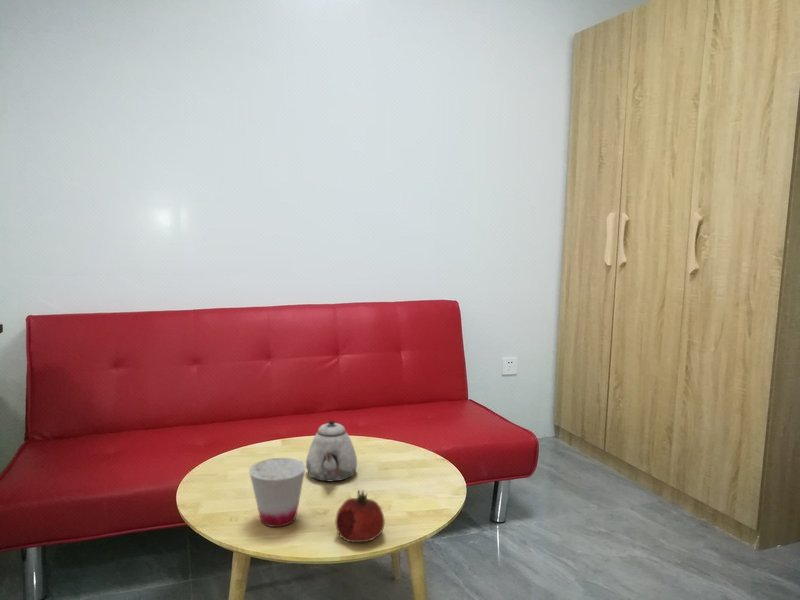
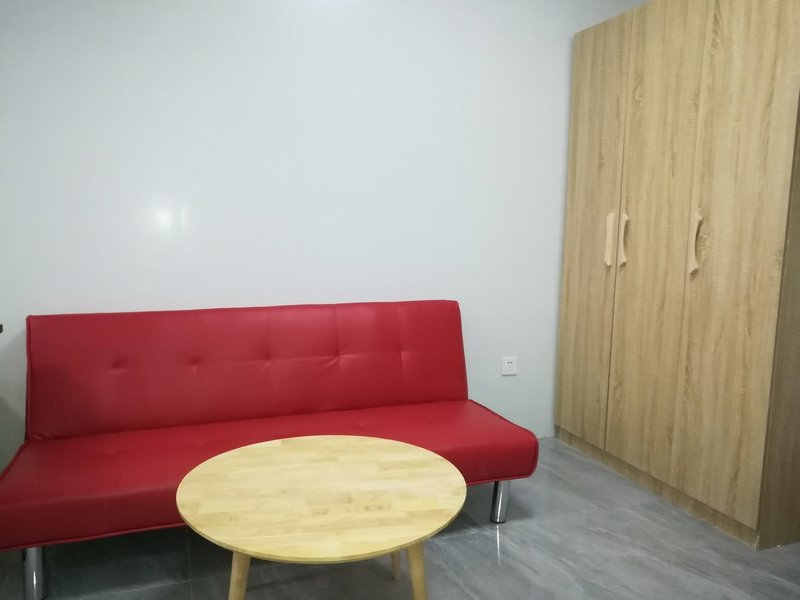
- cup [248,457,307,528]
- teapot [305,420,358,482]
- fruit [334,489,386,543]
